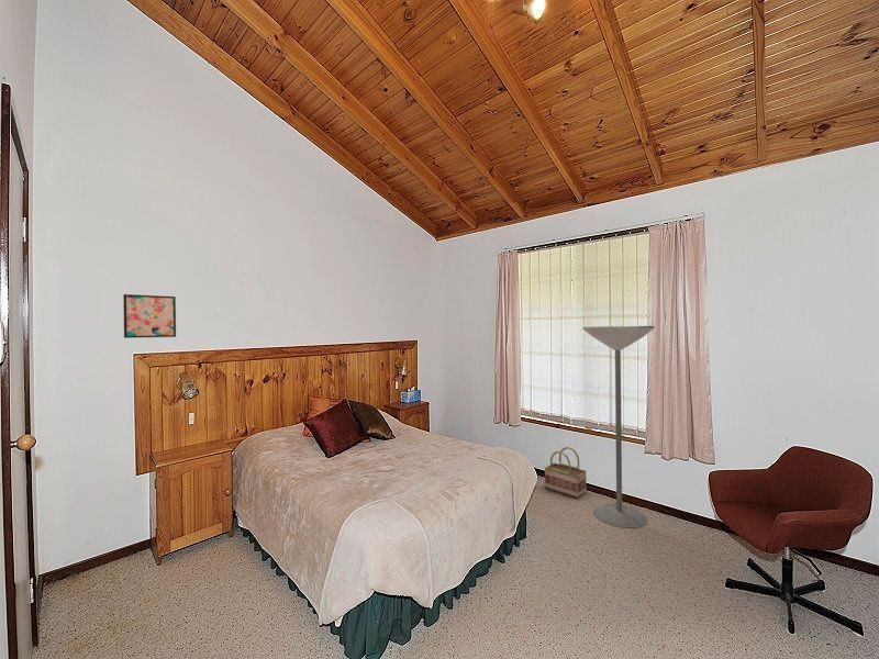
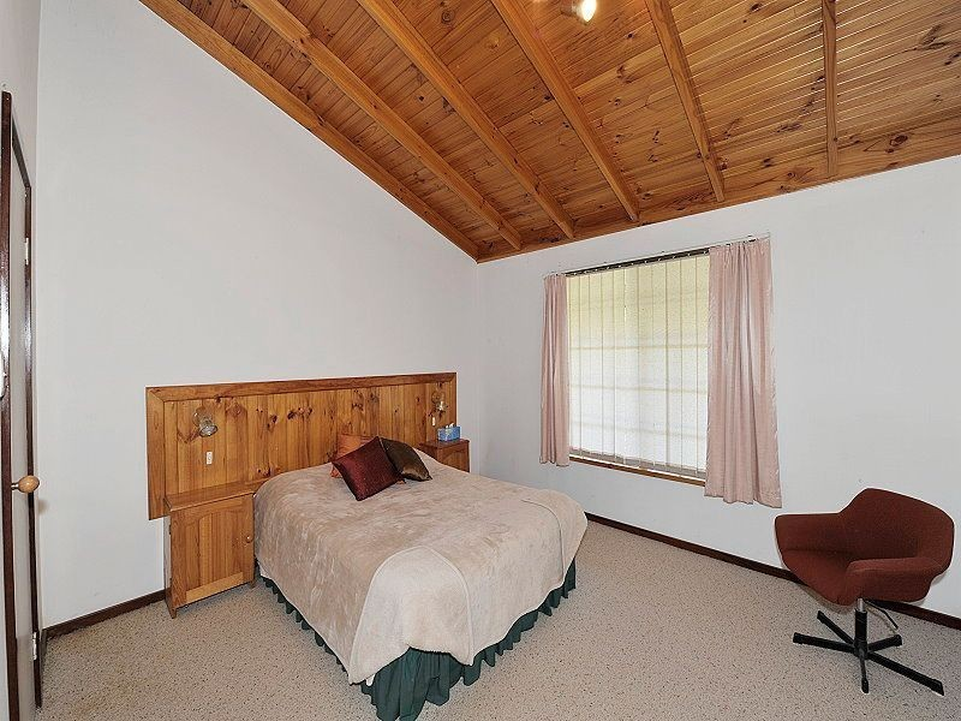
- wall art [122,293,177,339]
- floor lamp [581,325,656,529]
- basket [544,446,588,499]
